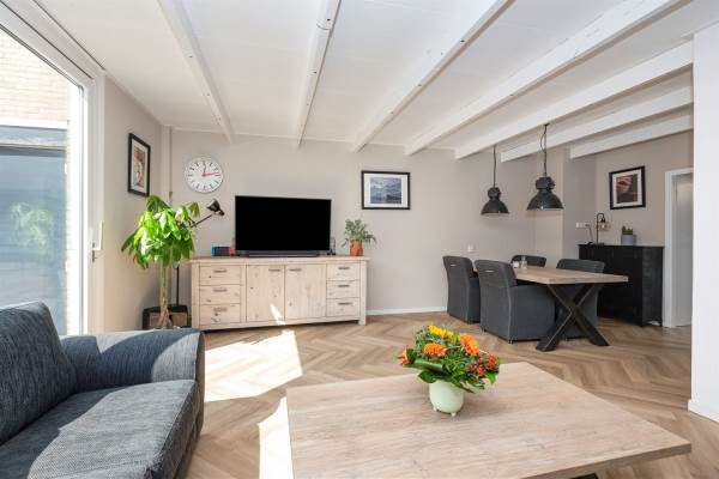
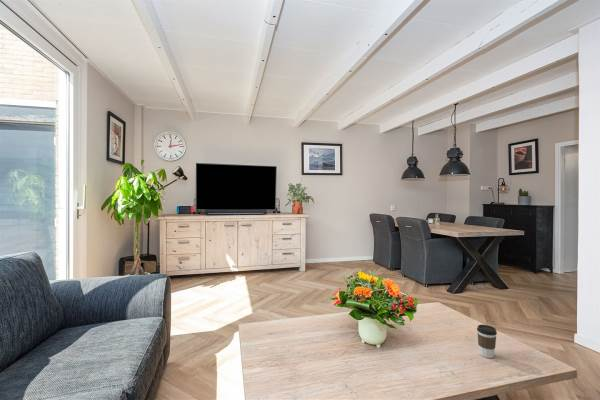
+ coffee cup [476,324,498,359]
